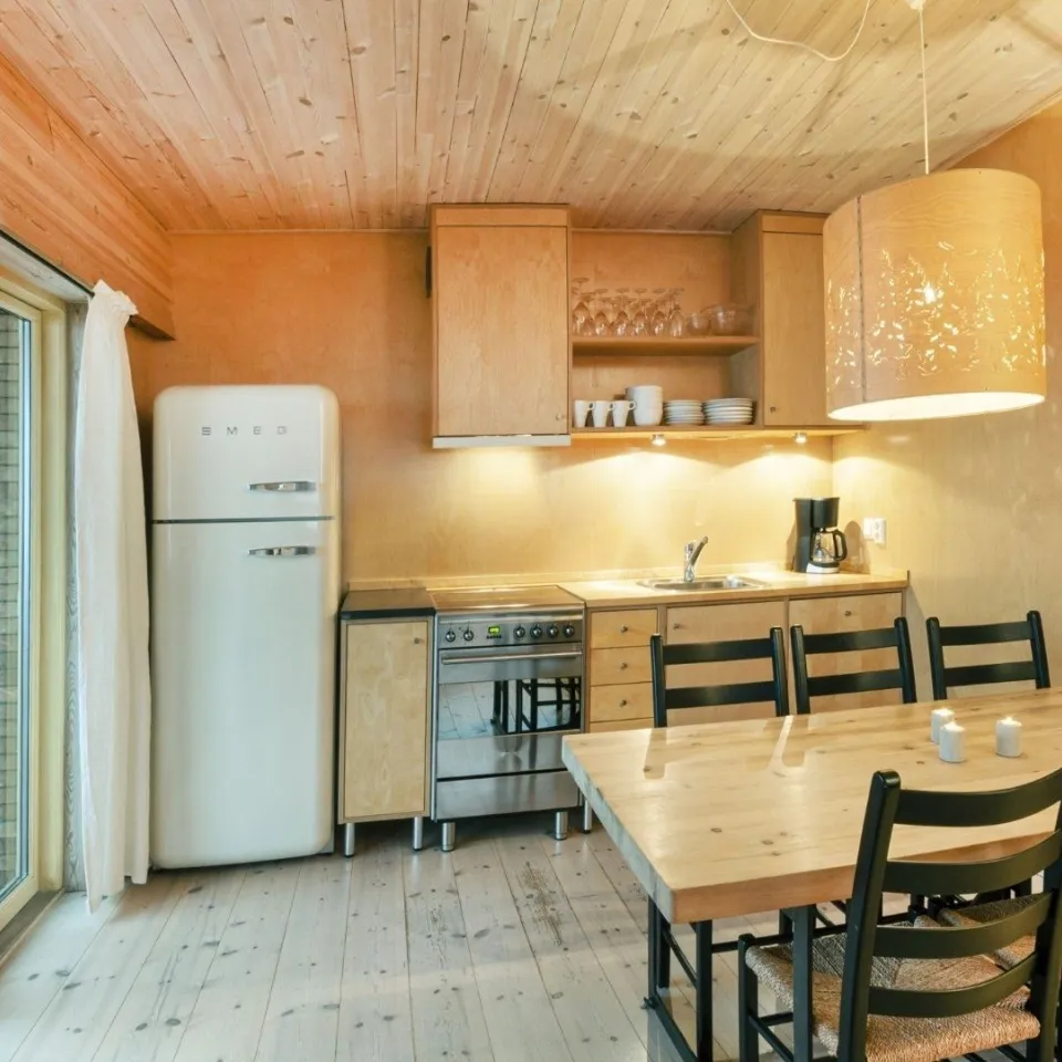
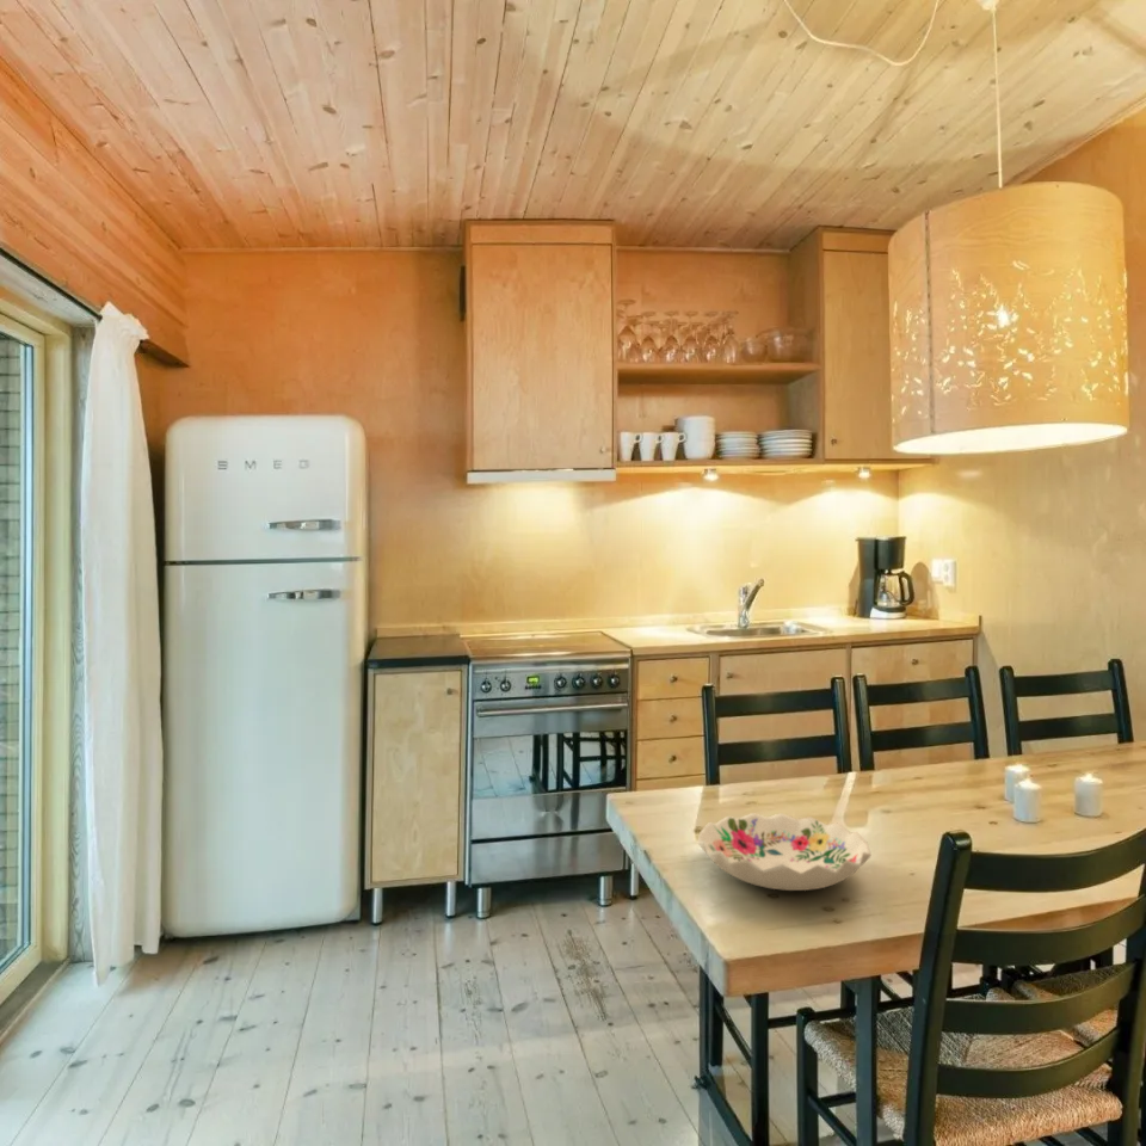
+ decorative bowl [697,812,873,892]
